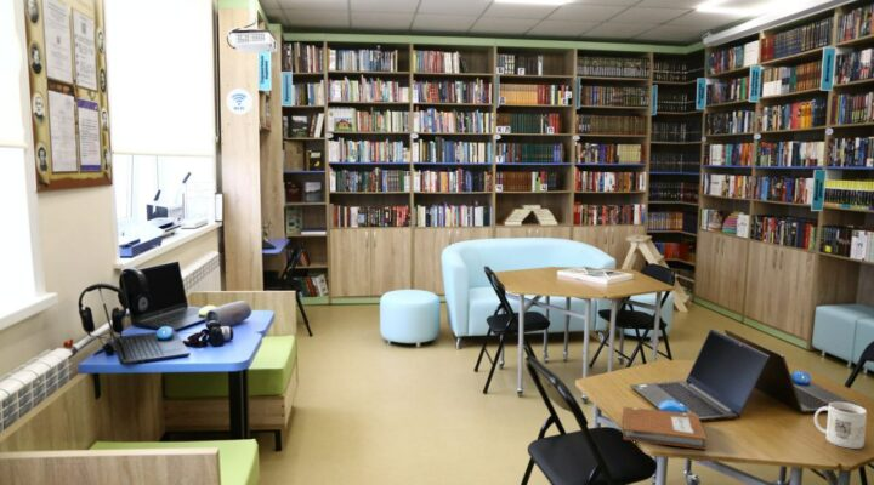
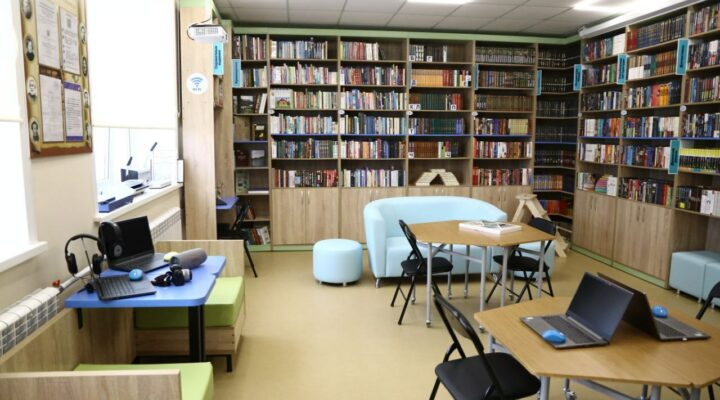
- notebook [622,405,708,450]
- mug [813,401,868,450]
